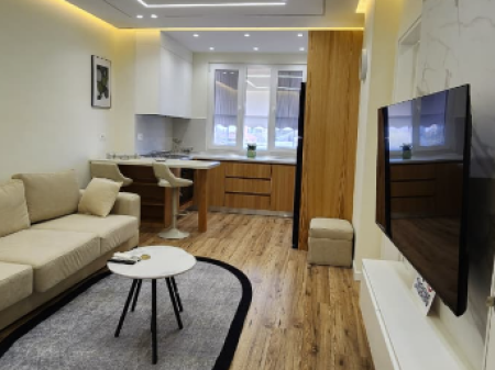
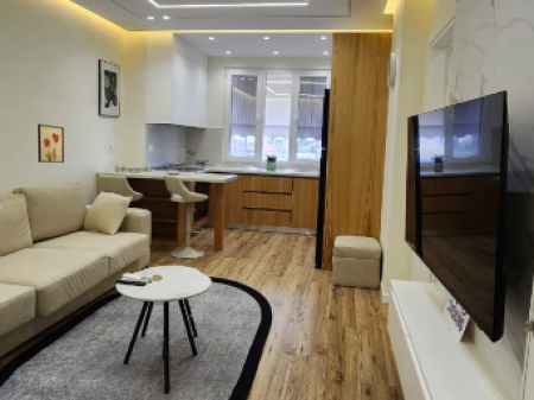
+ wall art [37,122,65,164]
